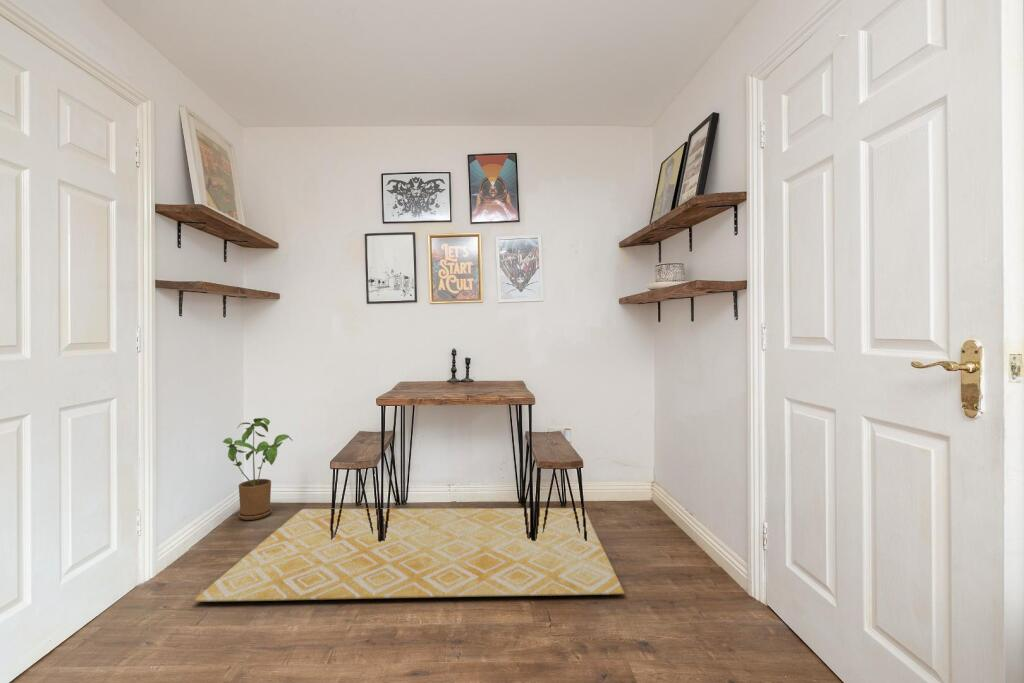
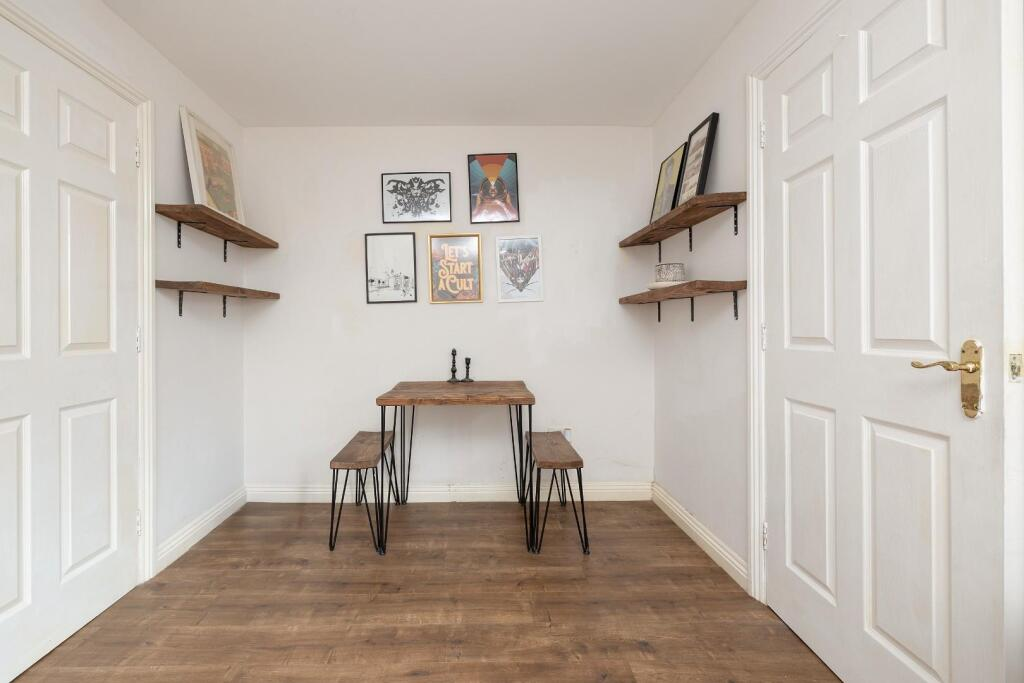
- rug [193,507,625,603]
- house plant [222,417,293,521]
